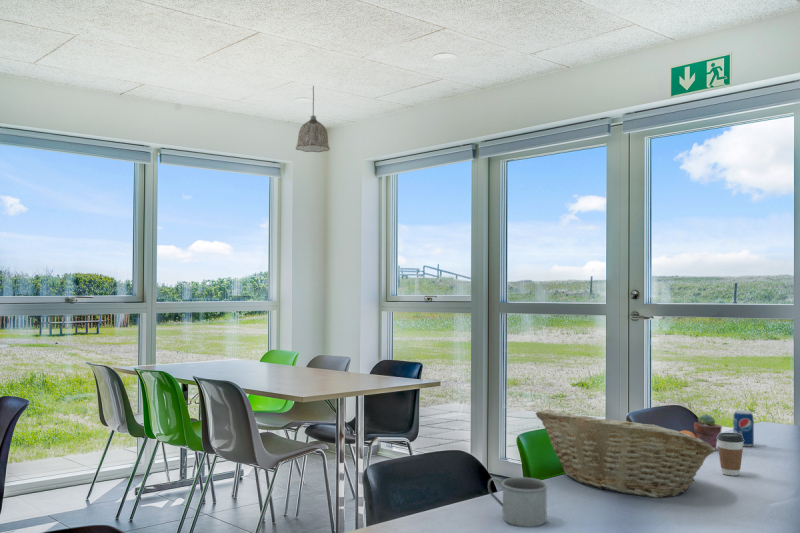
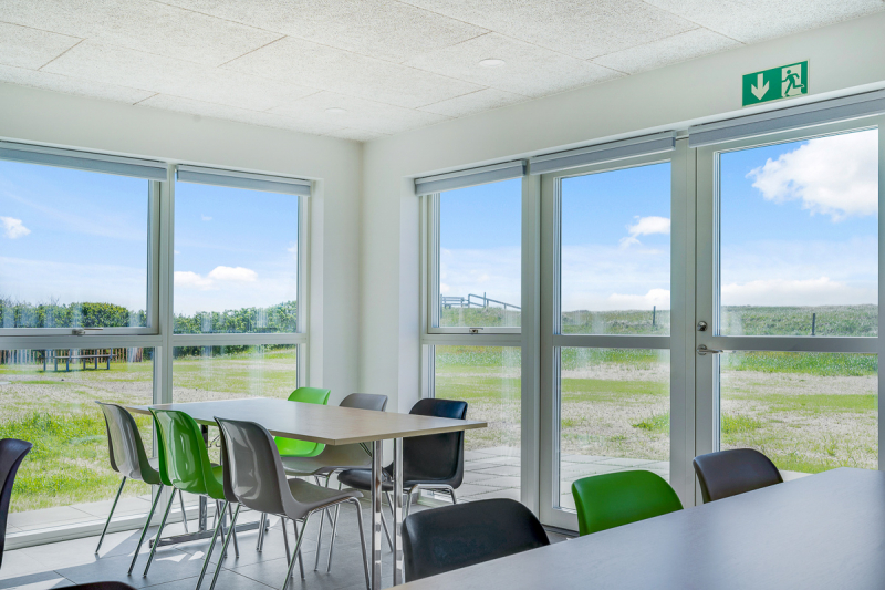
- pendant lamp [295,85,331,153]
- fruit basket [535,409,717,499]
- mug [487,476,549,528]
- coffee cup [717,432,744,477]
- potted succulent [693,413,723,450]
- beverage can [732,410,755,448]
